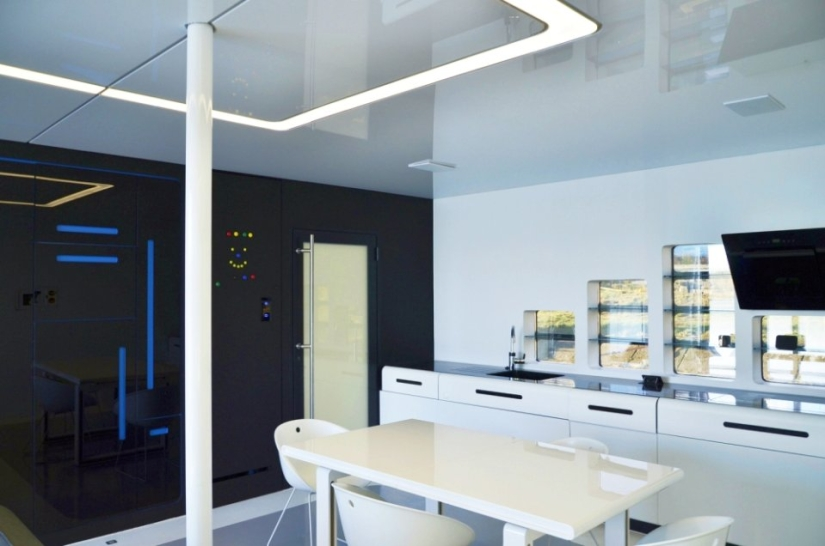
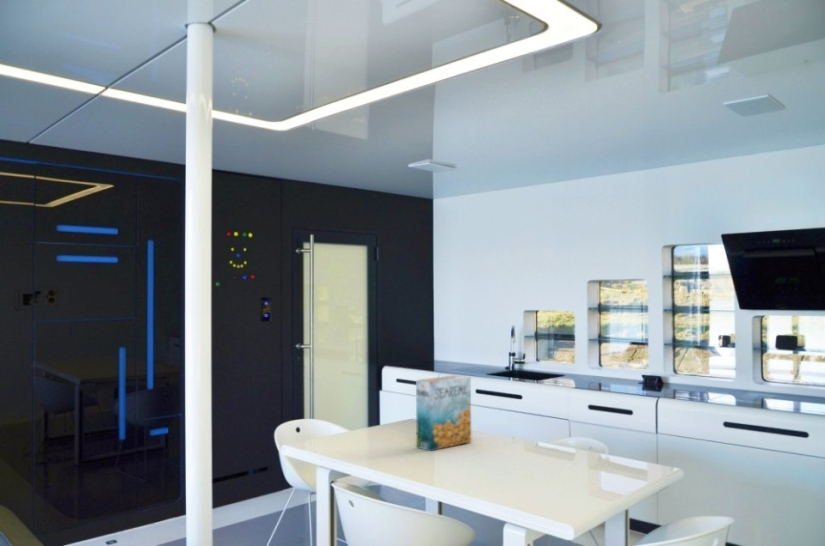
+ cereal box [415,374,472,452]
